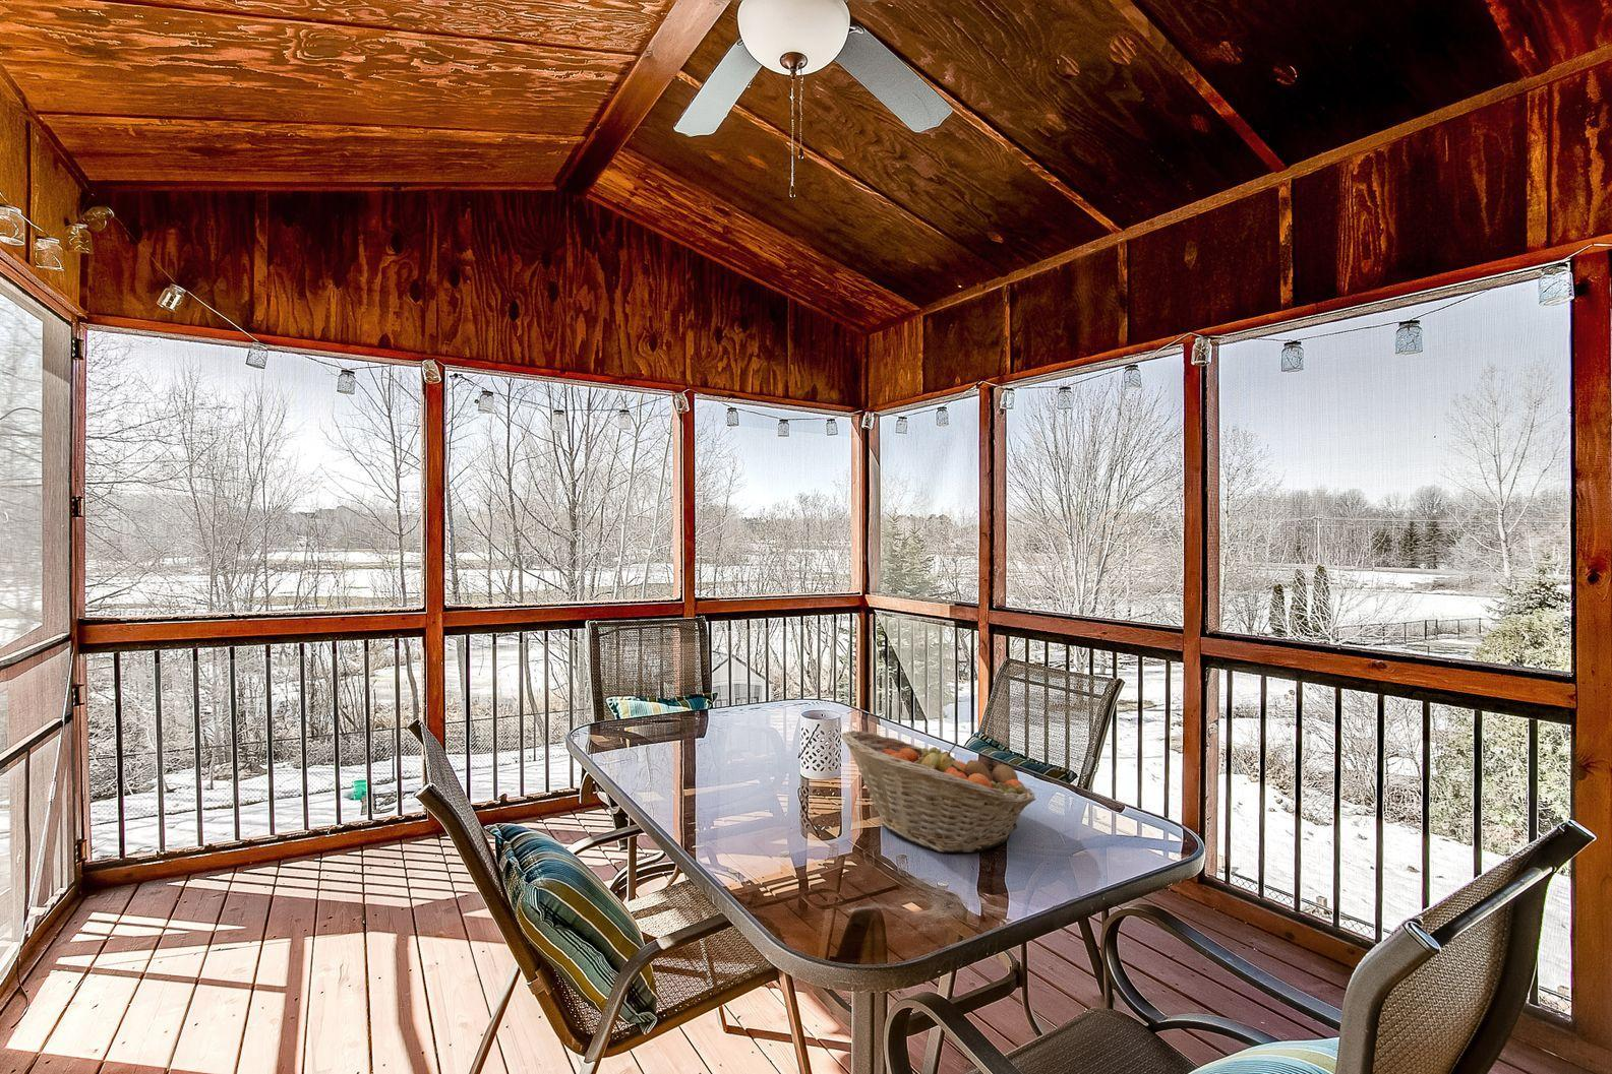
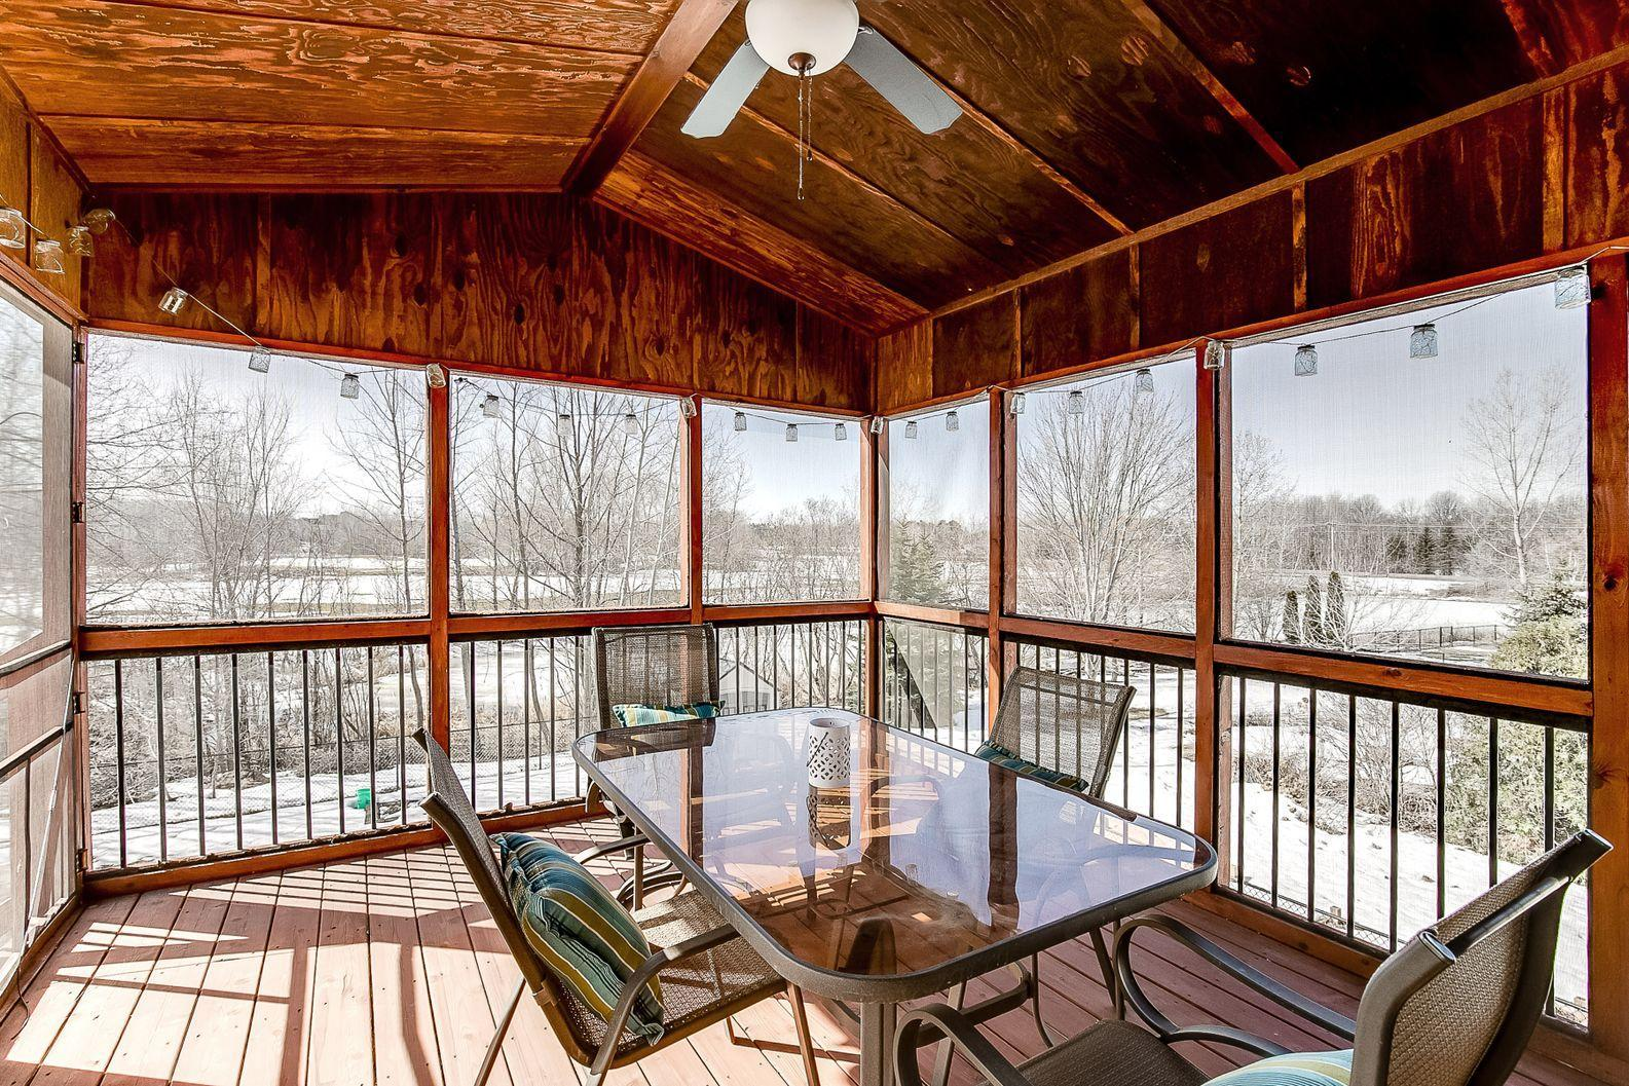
- fruit basket [840,730,1037,853]
